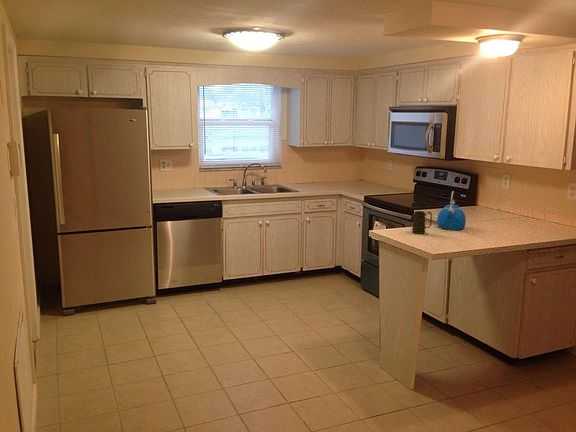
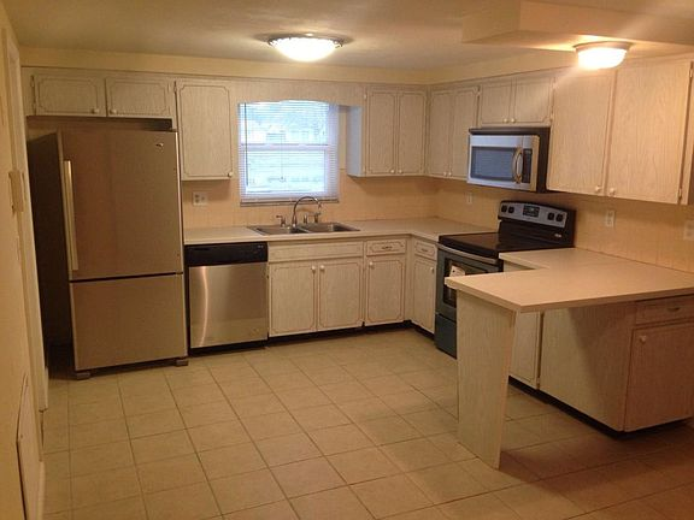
- kettle [436,190,467,231]
- mug [411,210,433,235]
